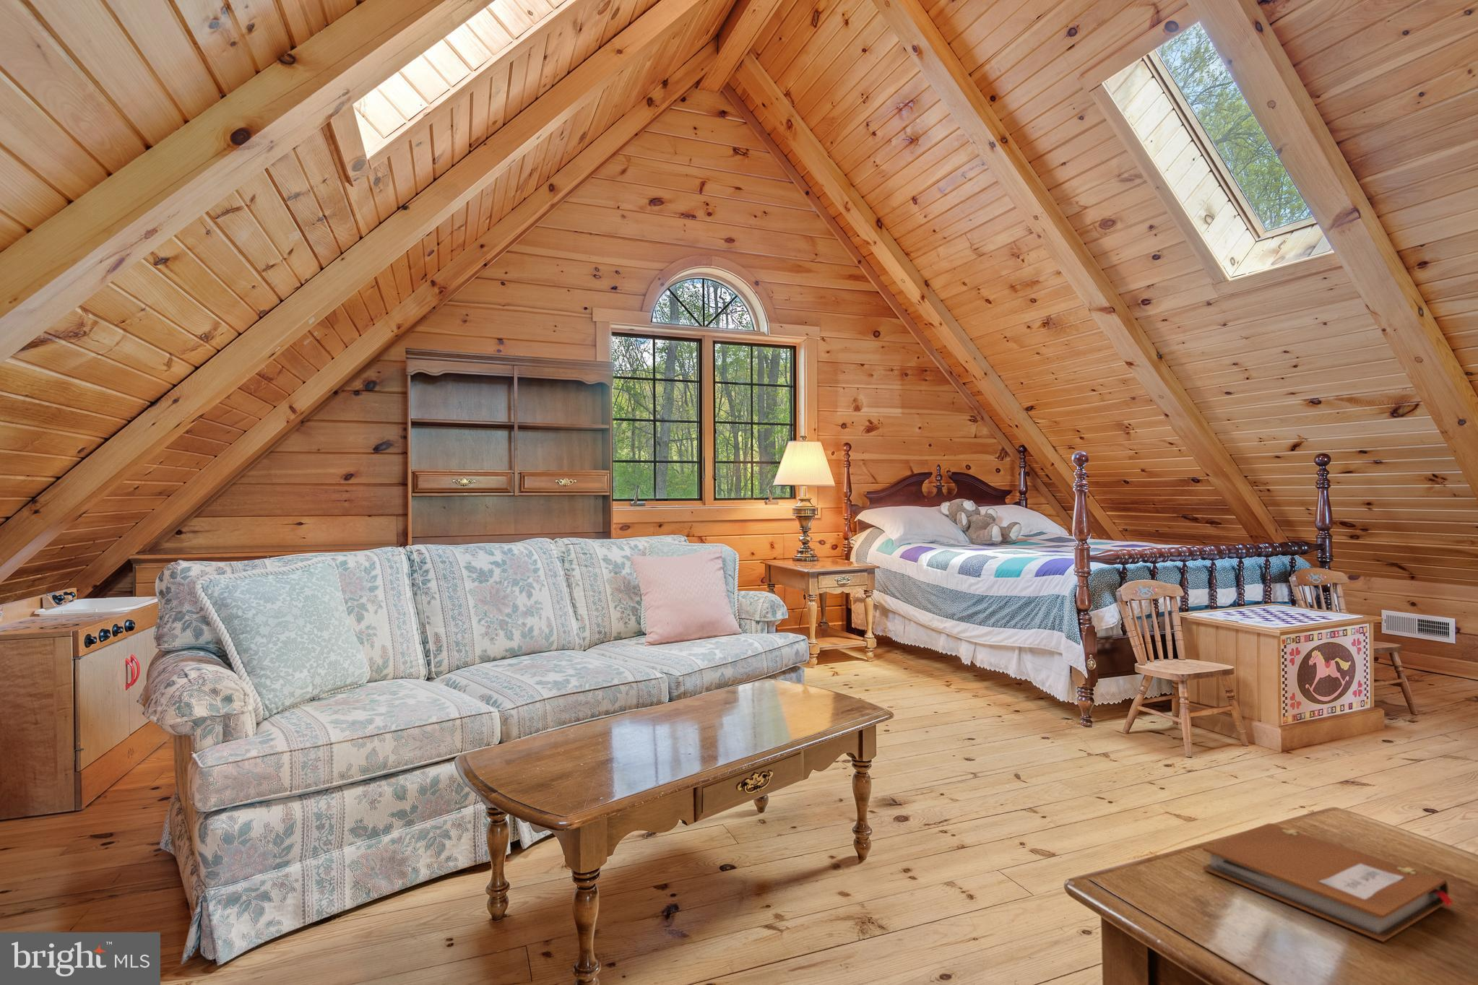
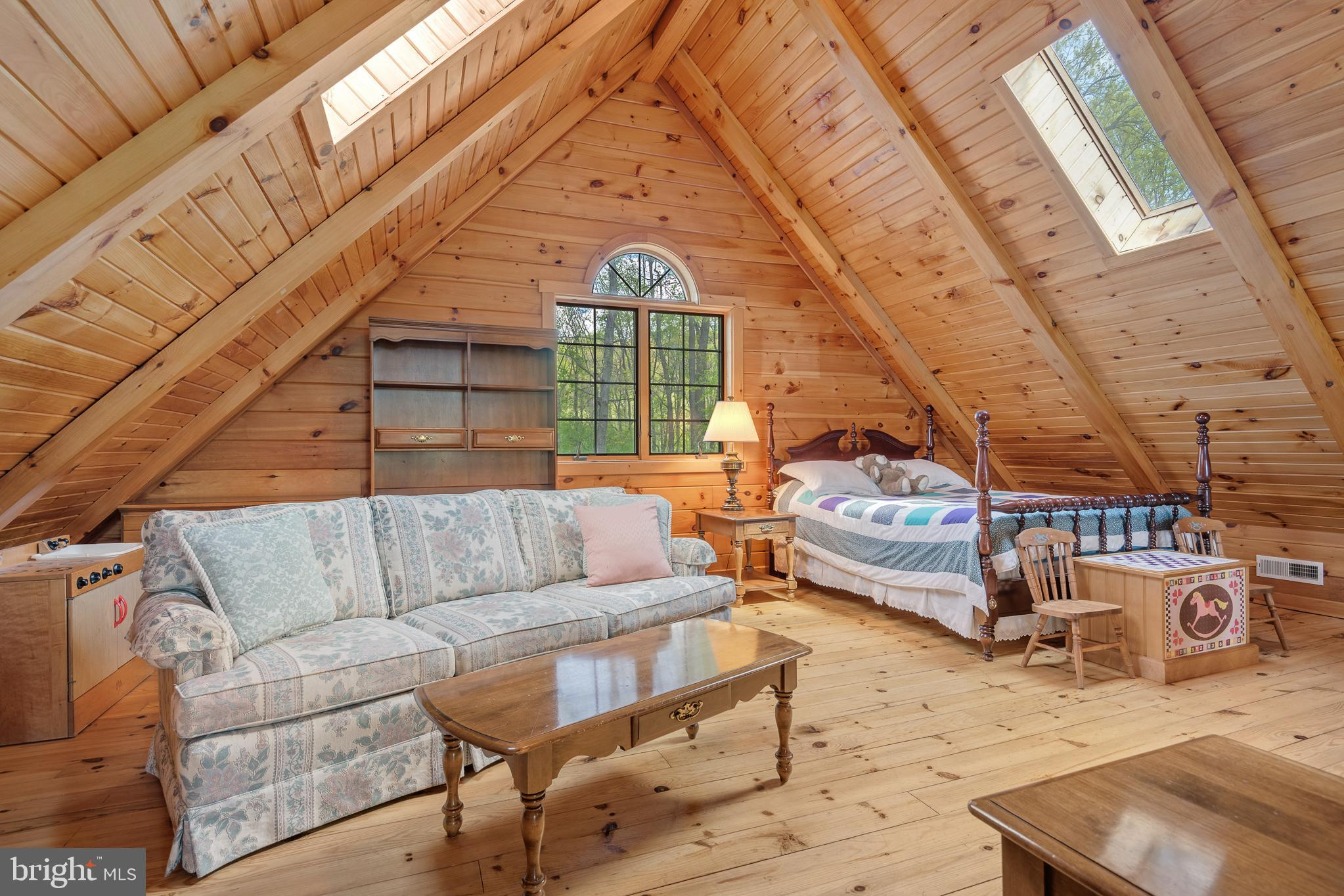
- notebook [1202,822,1455,942]
